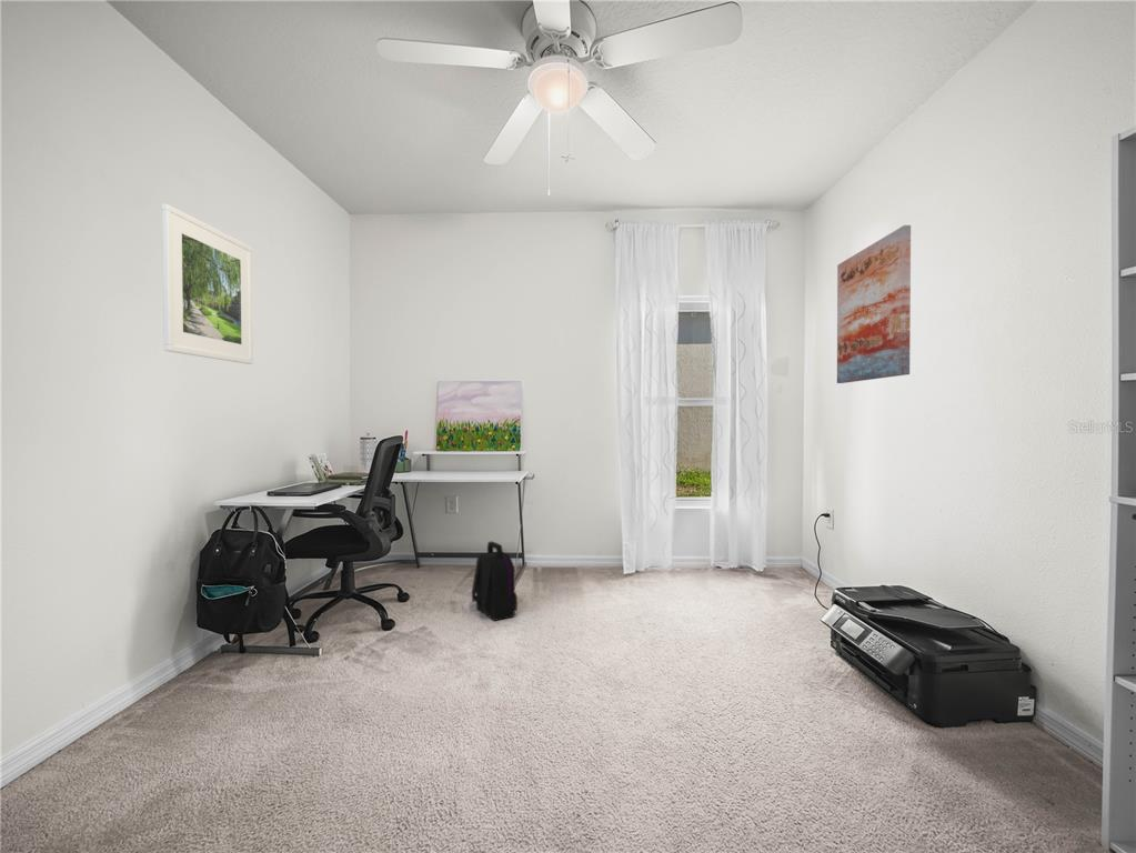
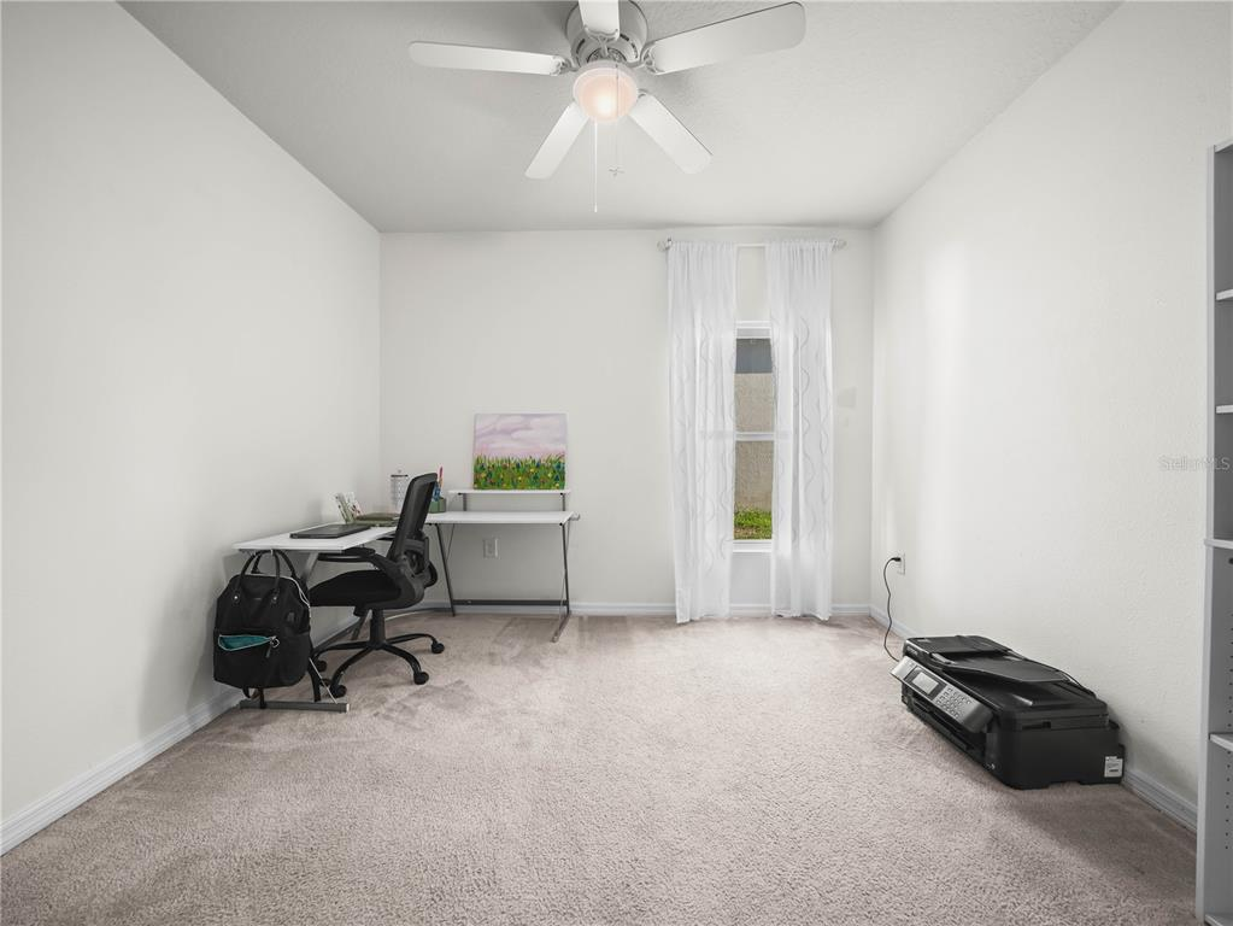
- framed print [161,203,254,365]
- wall art [836,224,912,384]
- backpack [471,540,519,622]
